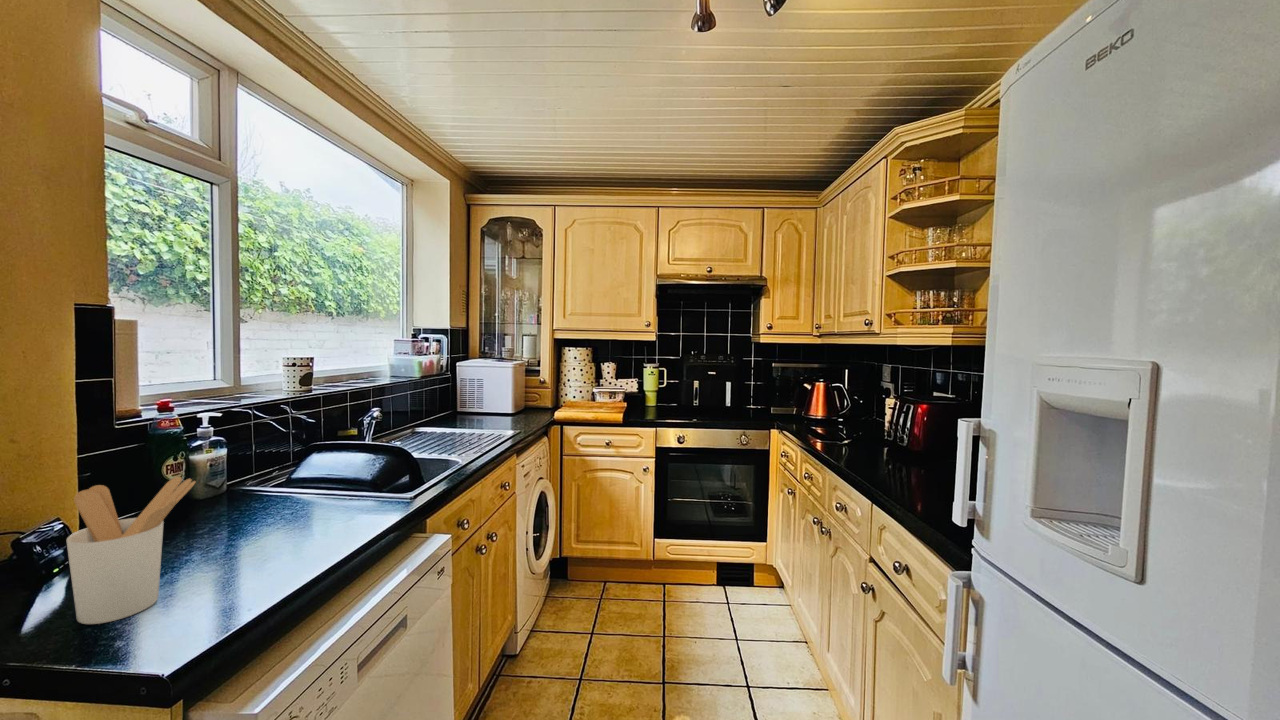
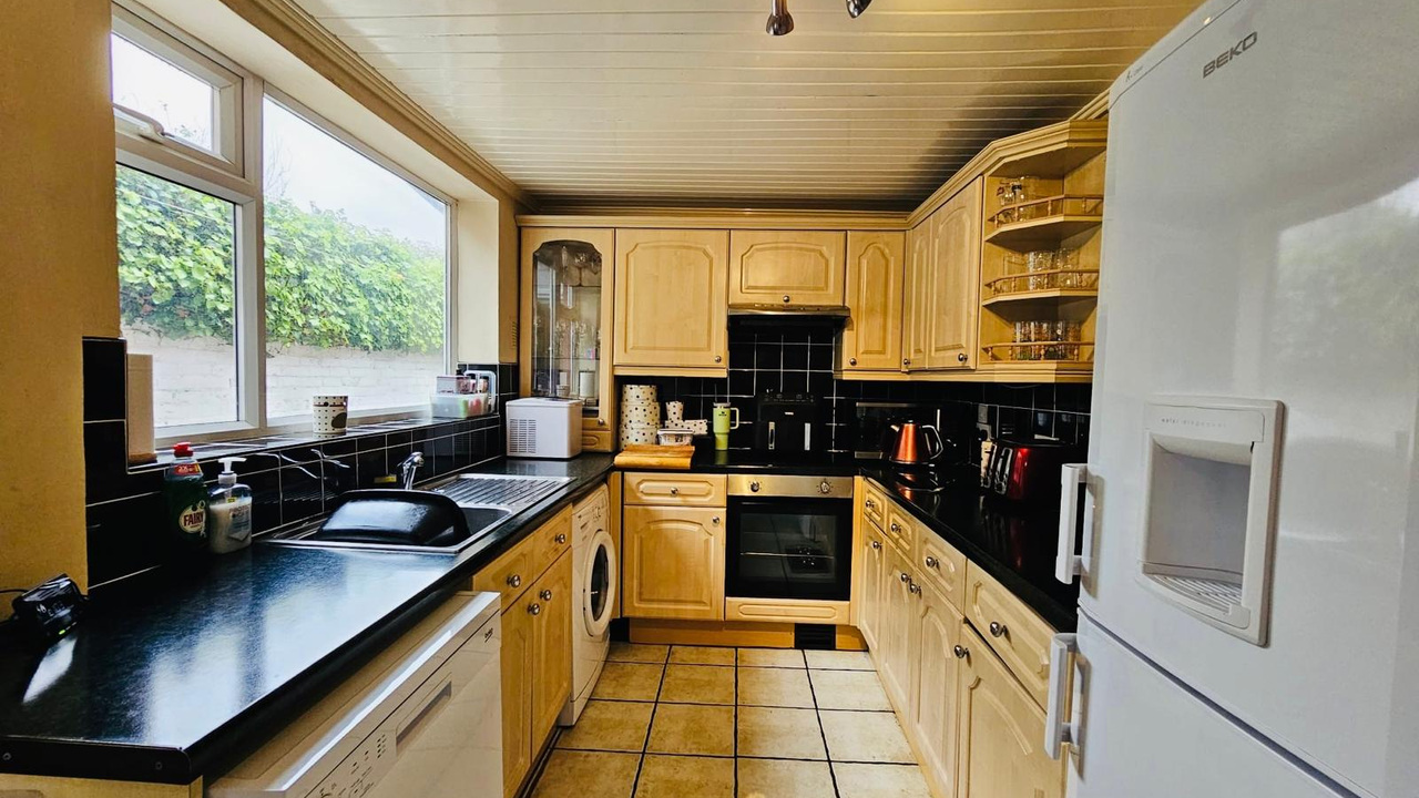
- utensil holder [66,476,197,625]
